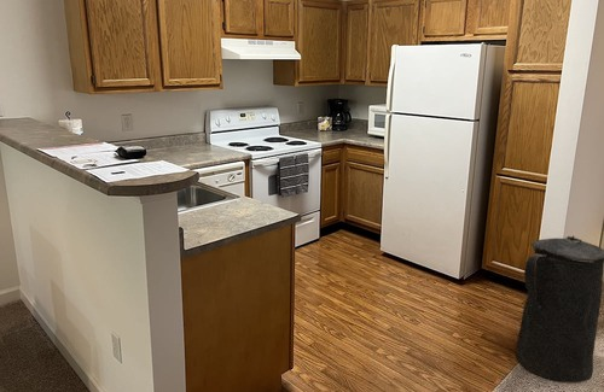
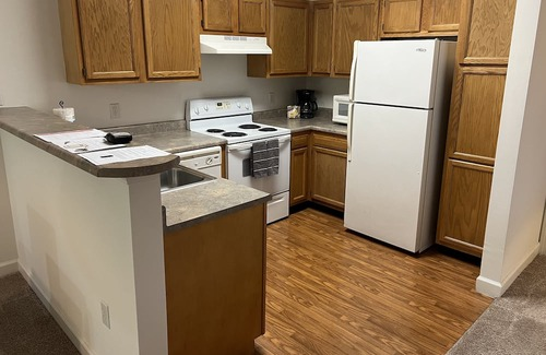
- trash can [515,235,604,384]
